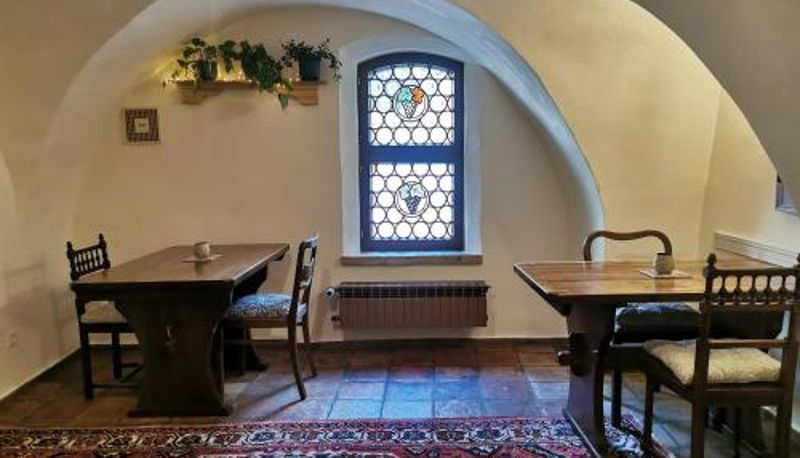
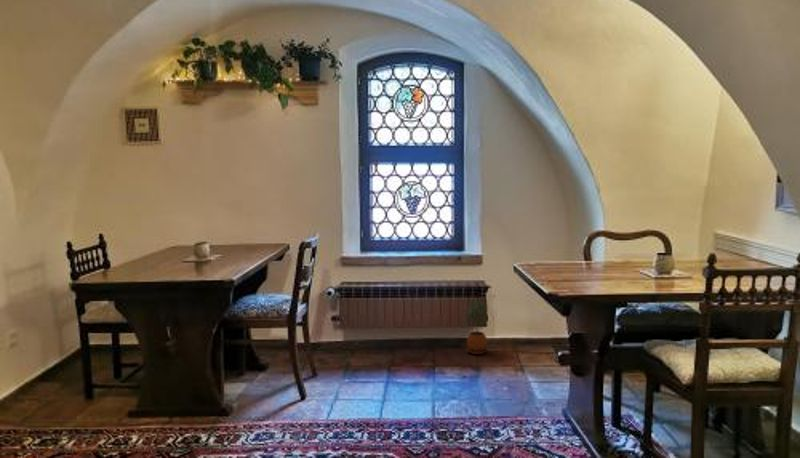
+ potted plant [463,300,489,355]
